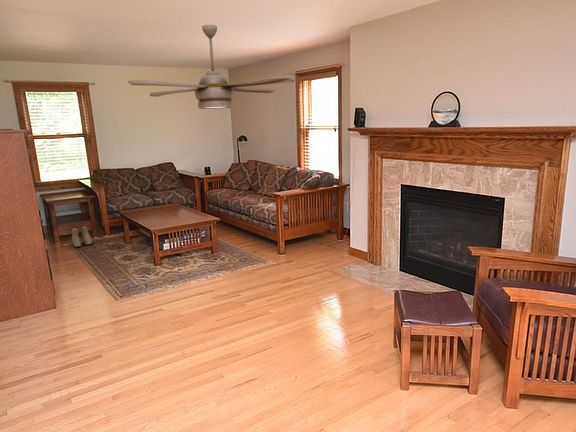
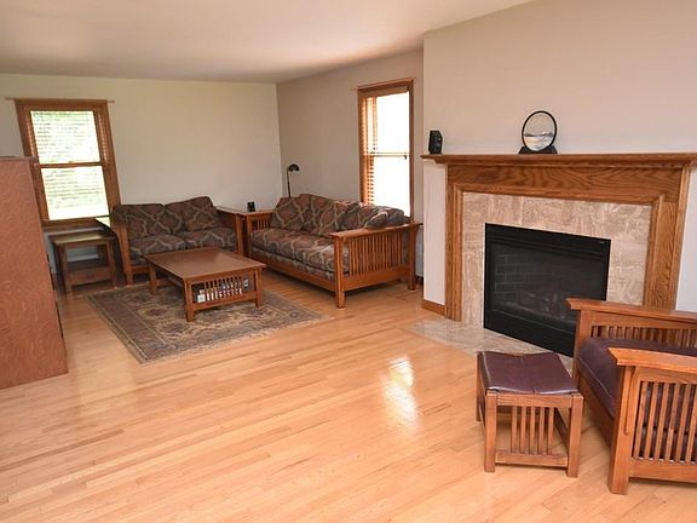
- ceiling fan [127,24,296,110]
- boots [71,225,93,248]
